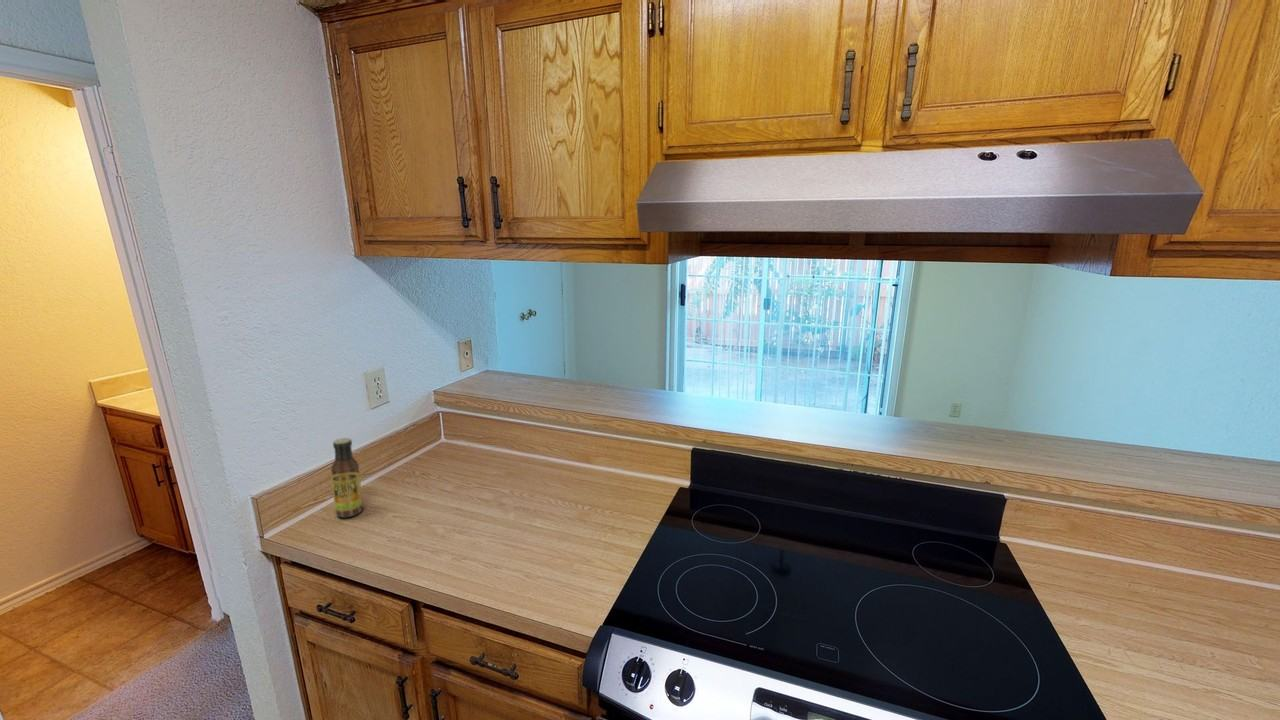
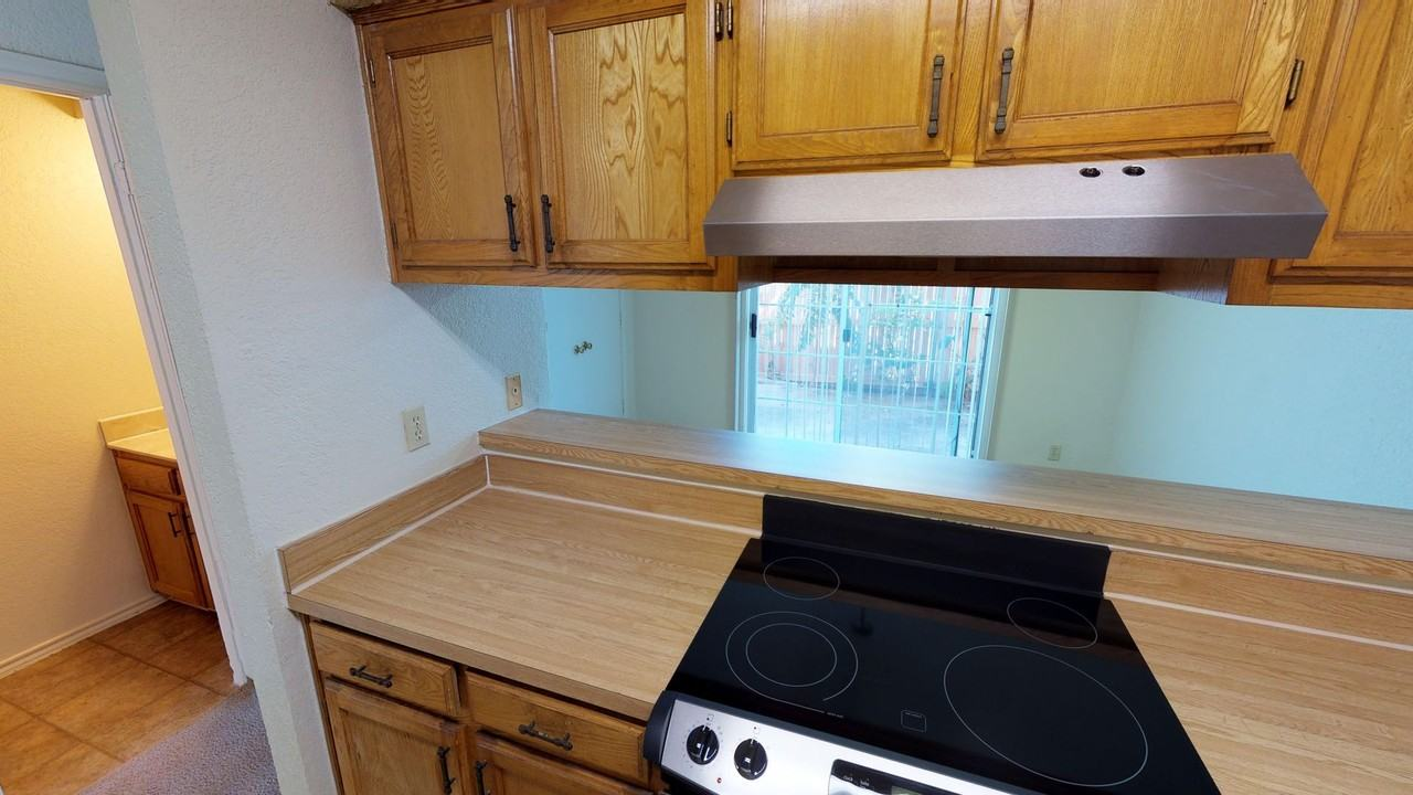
- sauce bottle [330,437,363,518]
